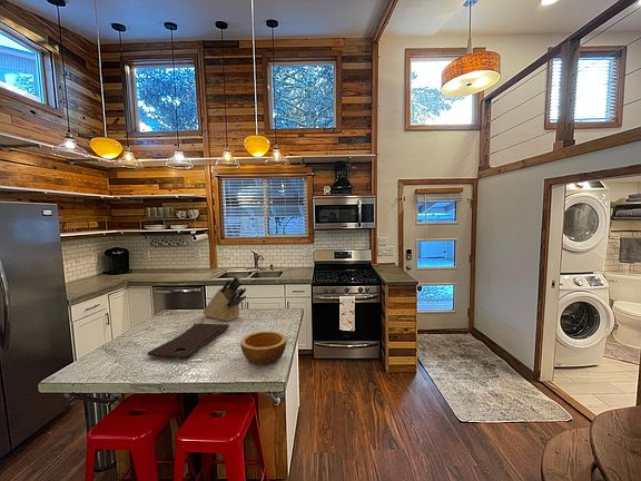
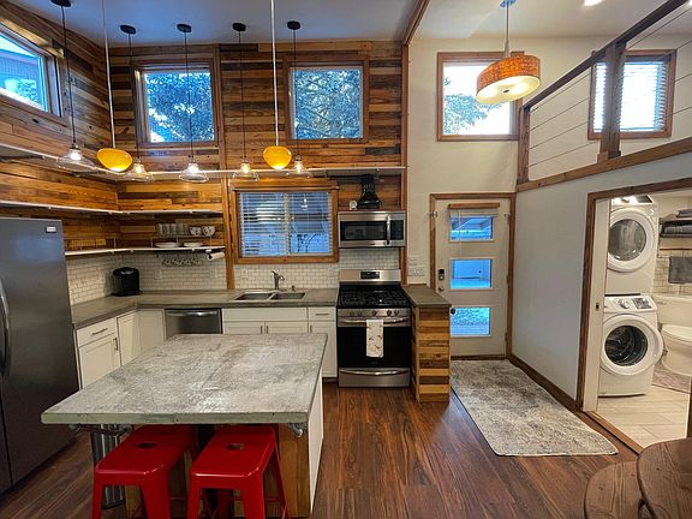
- cutting board [147,322,230,360]
- bowl [239,330,288,366]
- knife block [201,275,247,322]
